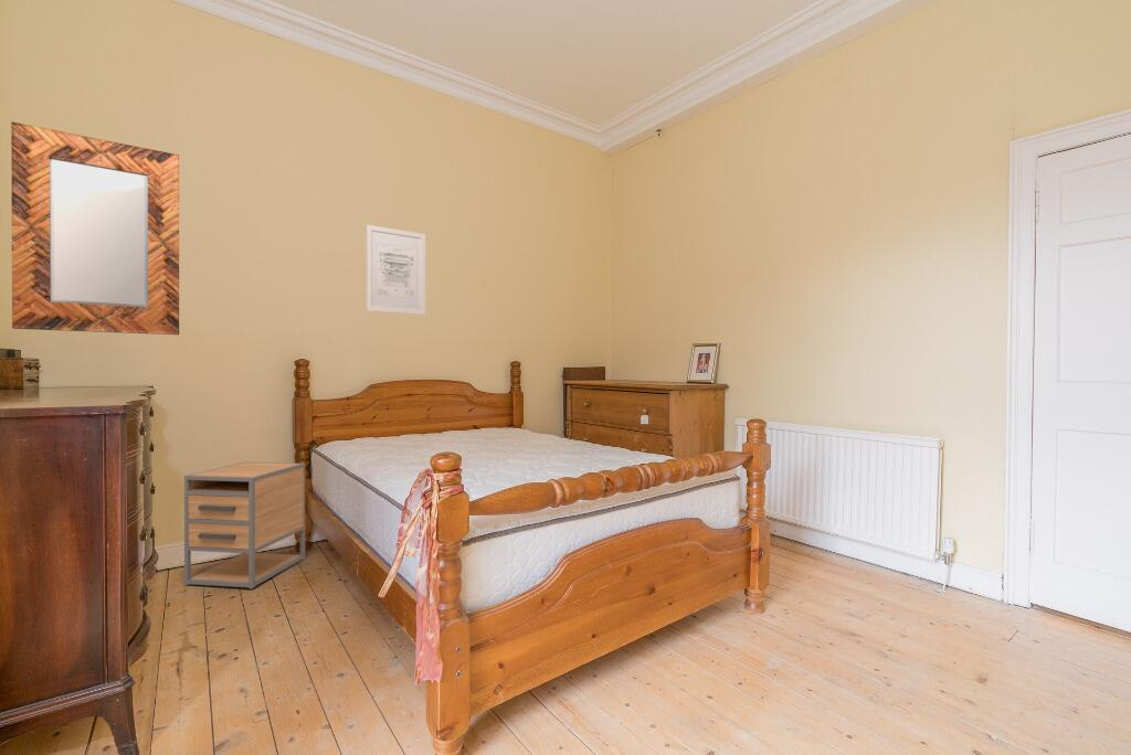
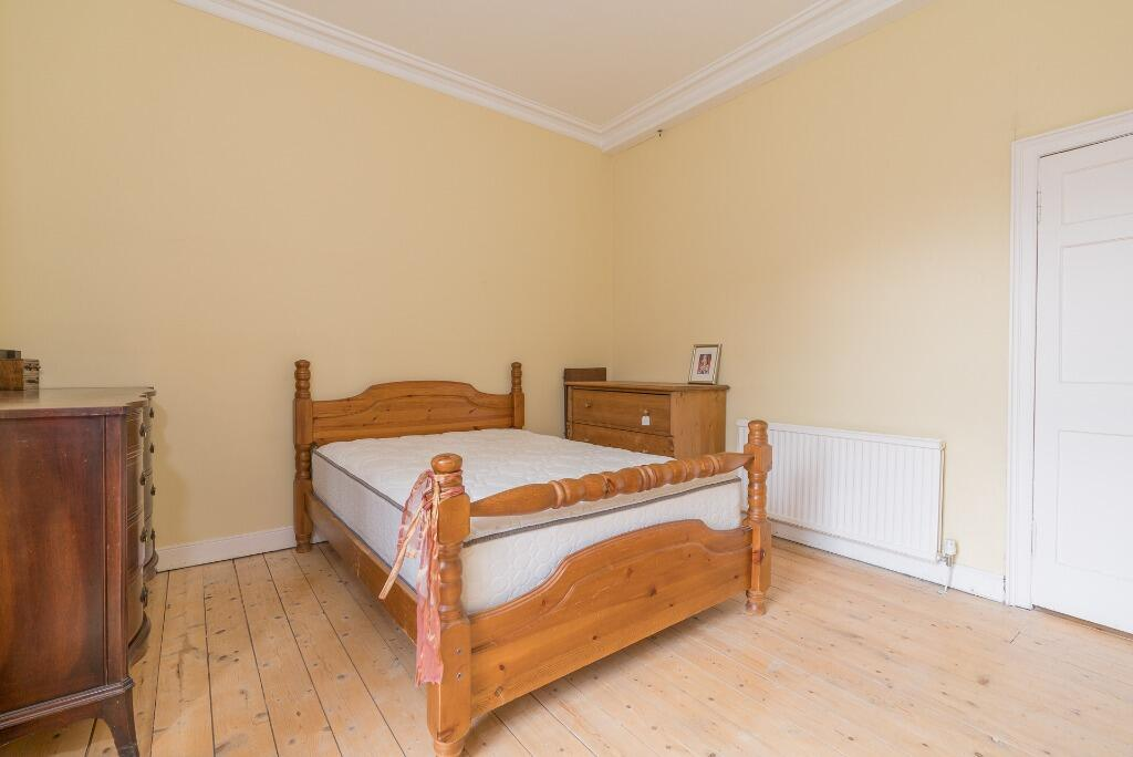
- home mirror [10,121,180,336]
- nightstand [183,460,306,589]
- wall art [366,224,426,316]
